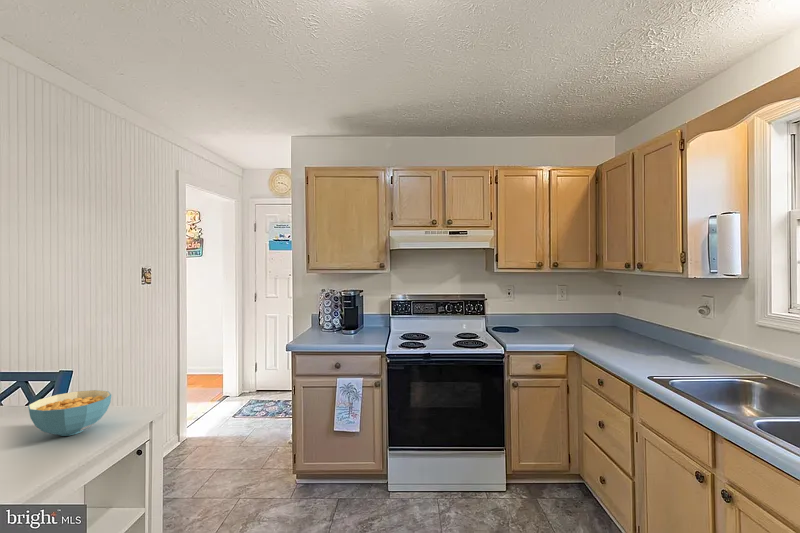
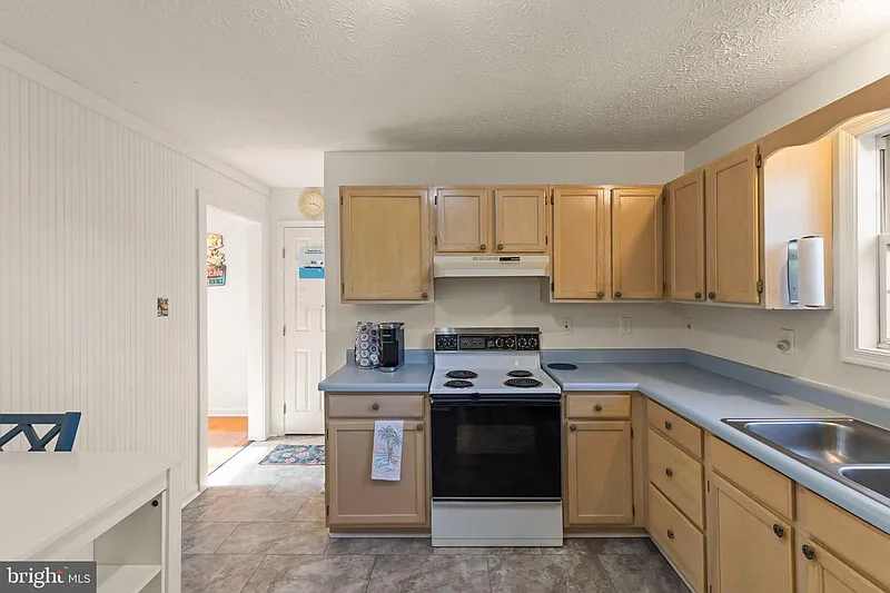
- cereal bowl [27,389,112,437]
